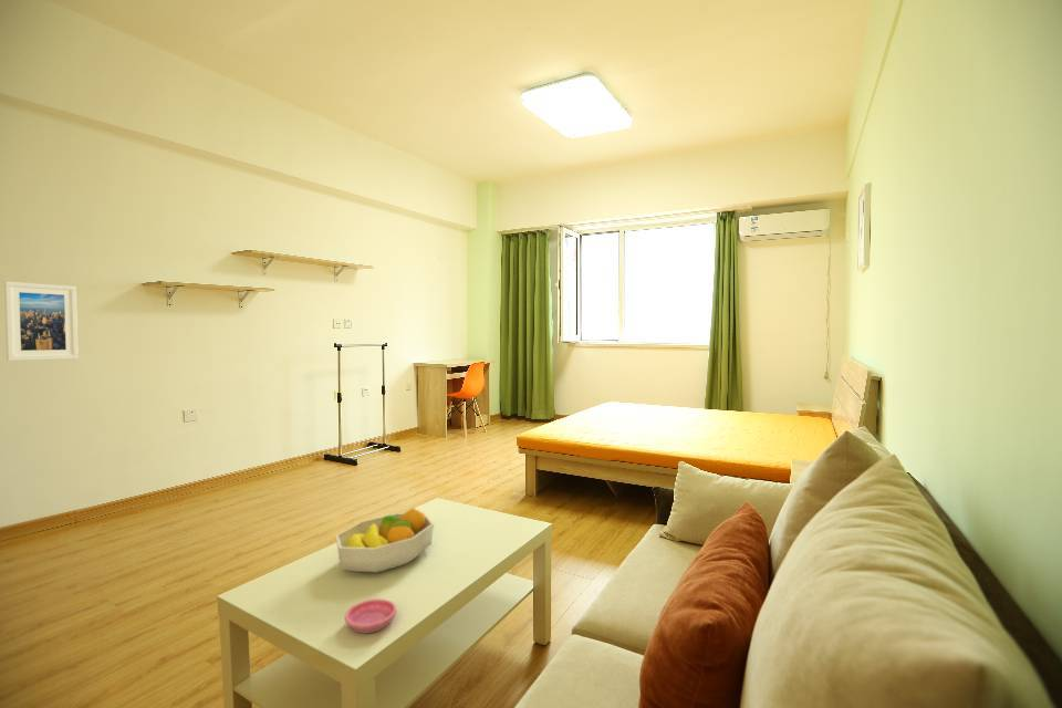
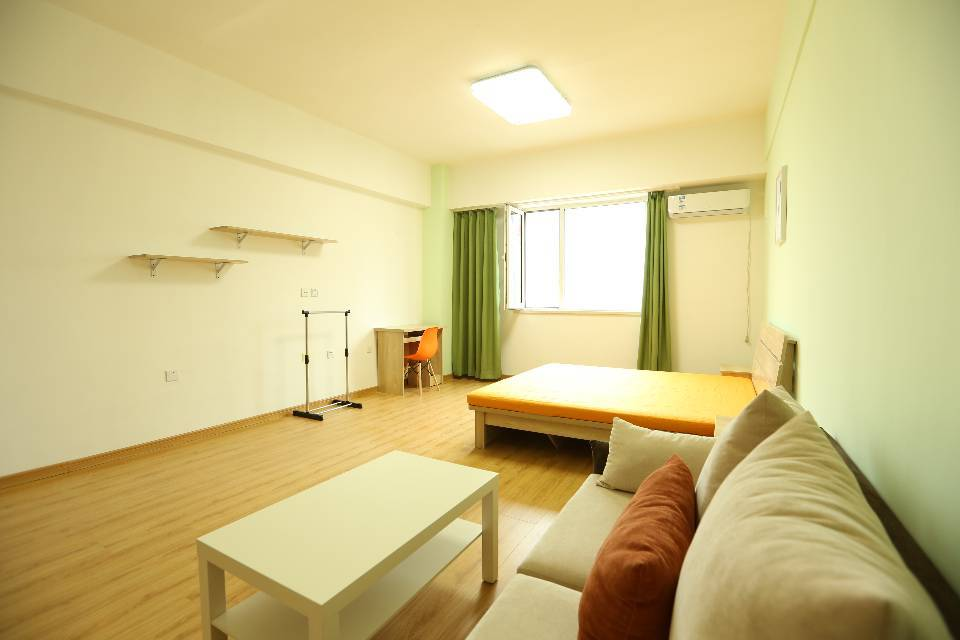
- fruit bowl [334,507,435,574]
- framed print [3,280,80,362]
- saucer [344,597,397,635]
